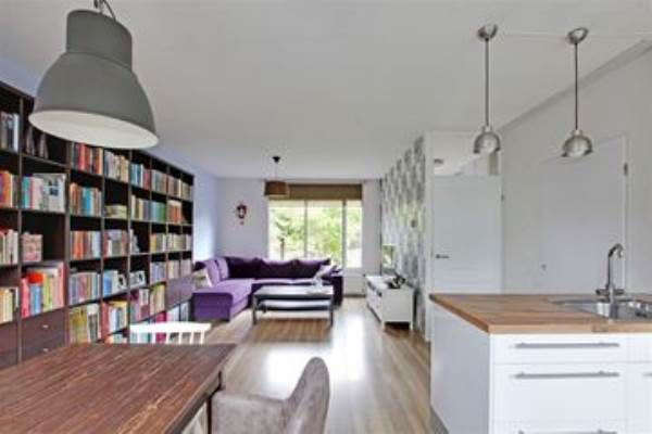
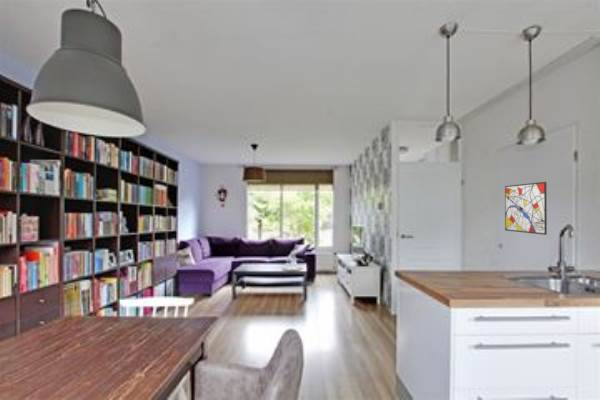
+ wall art [504,181,548,236]
